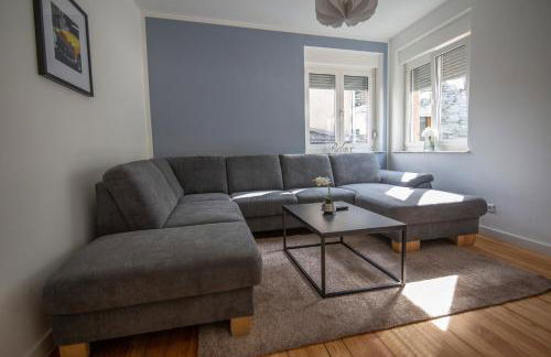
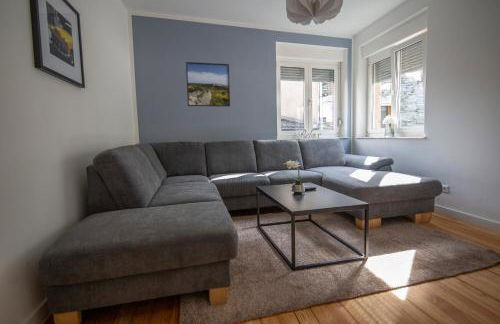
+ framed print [185,61,231,108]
